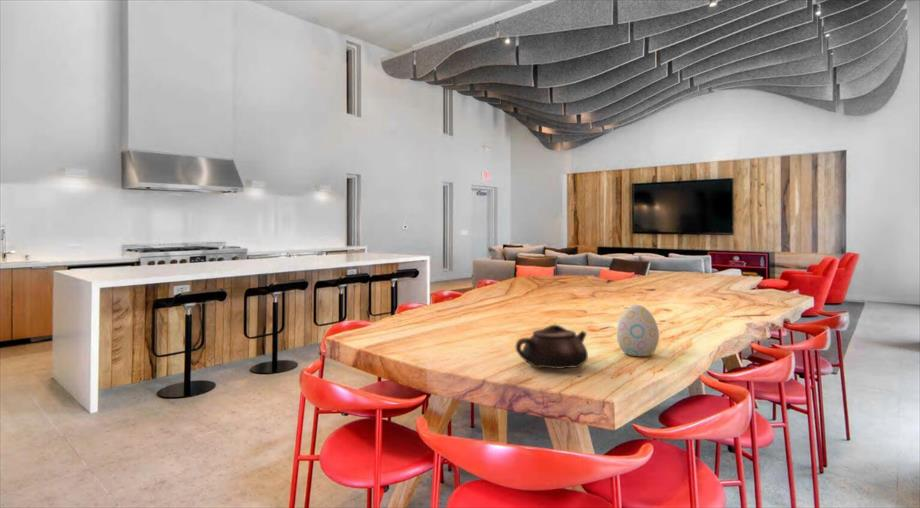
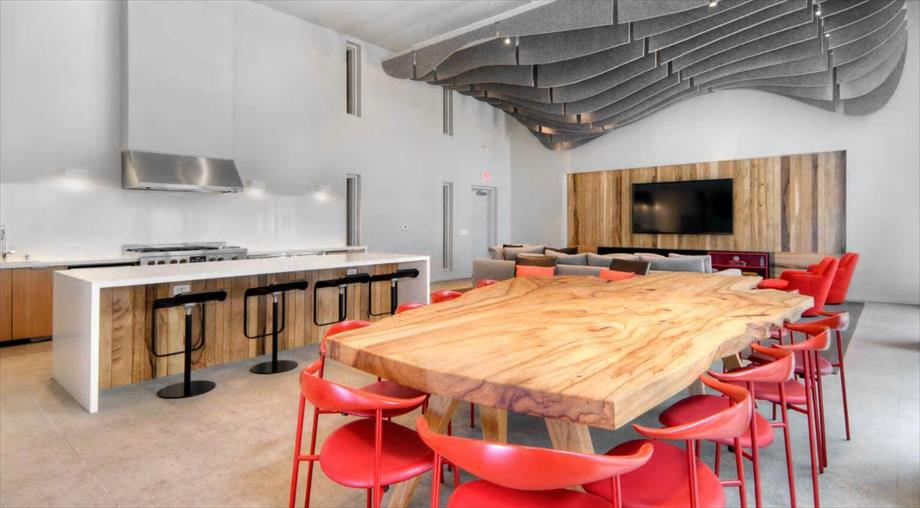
- decorative egg [616,304,660,357]
- teapot [515,324,589,370]
